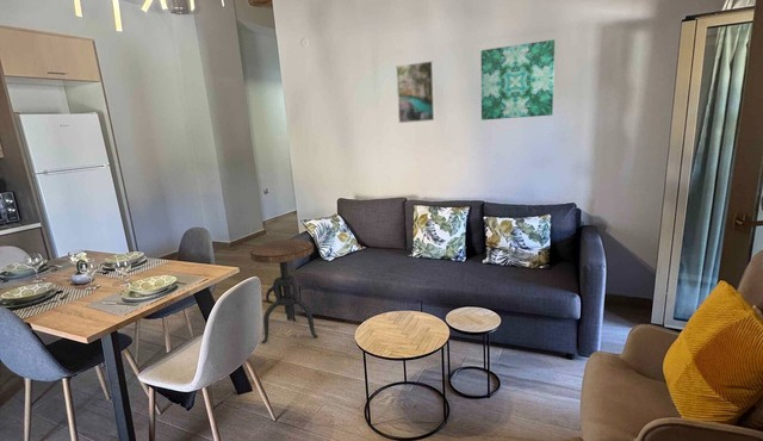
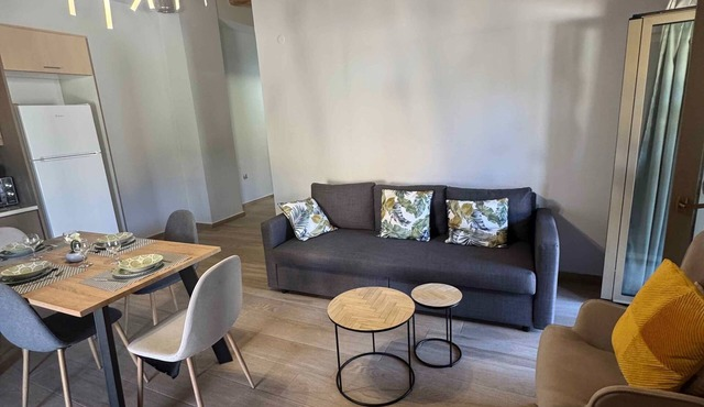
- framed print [395,60,436,124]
- side table [249,238,320,344]
- wall art [480,39,556,122]
